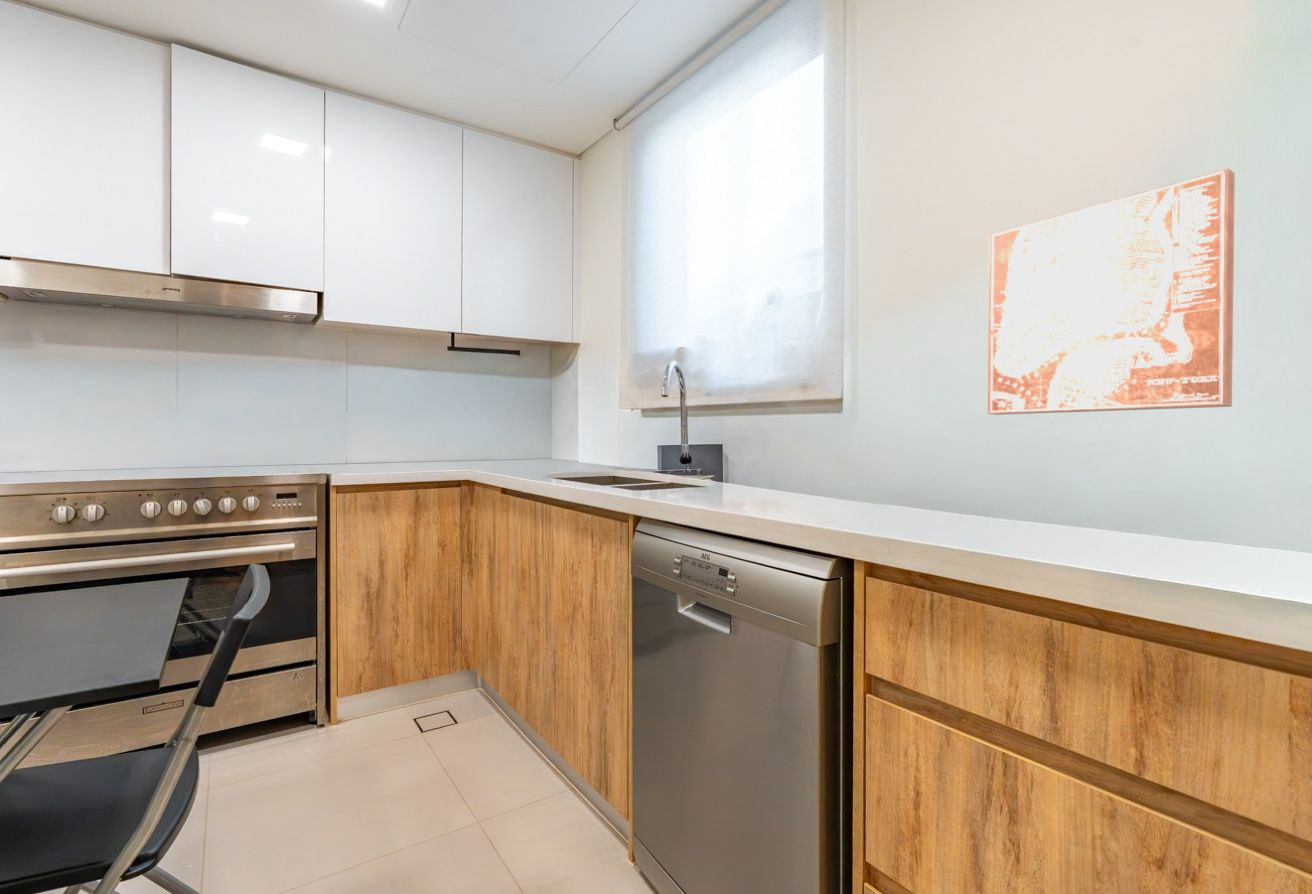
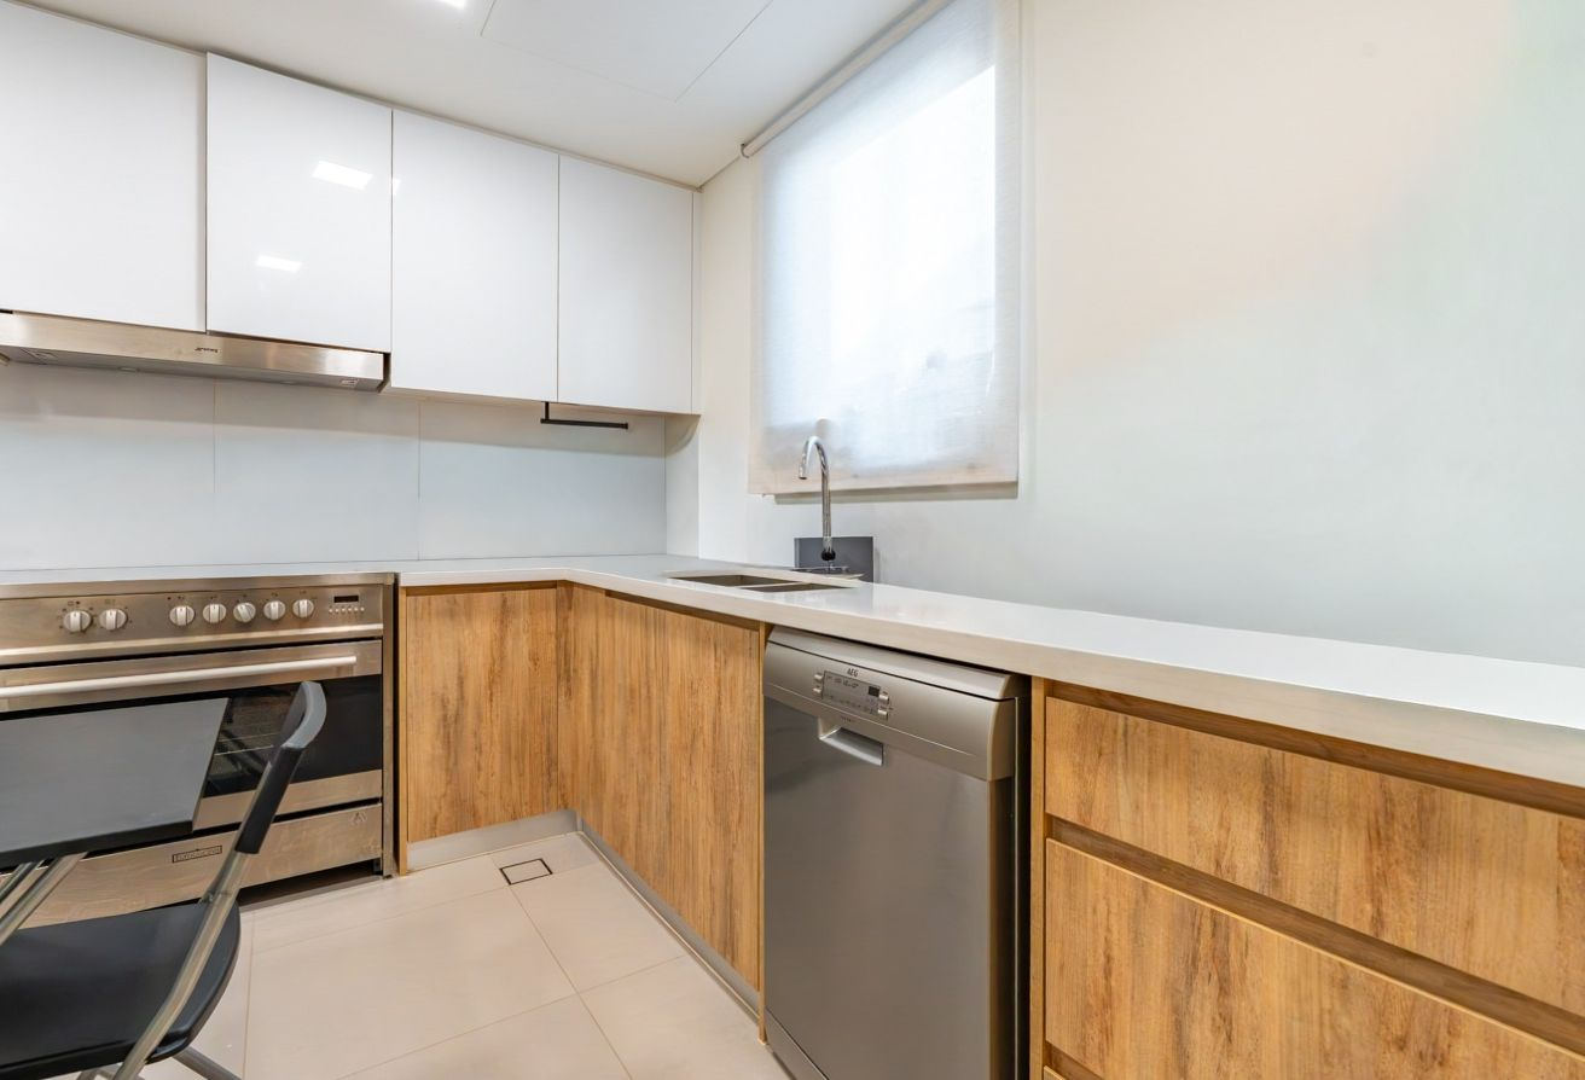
- wall art [987,168,1236,416]
